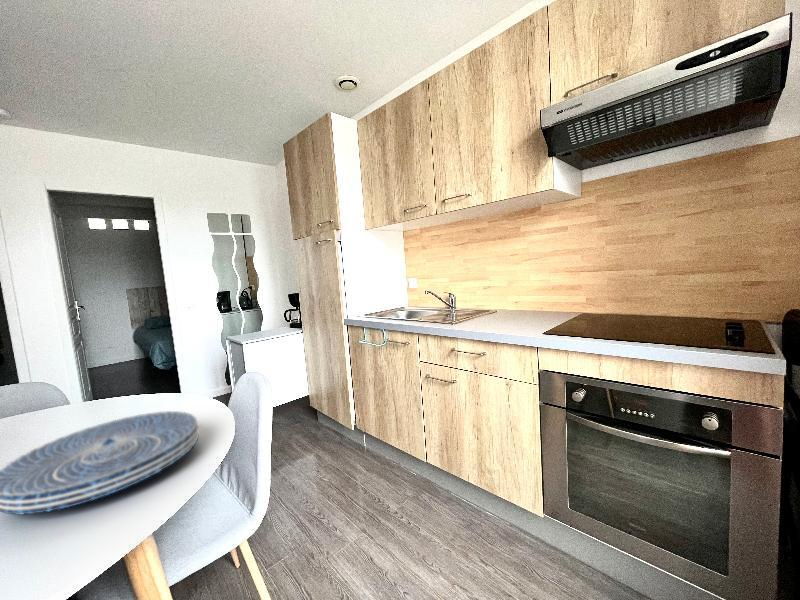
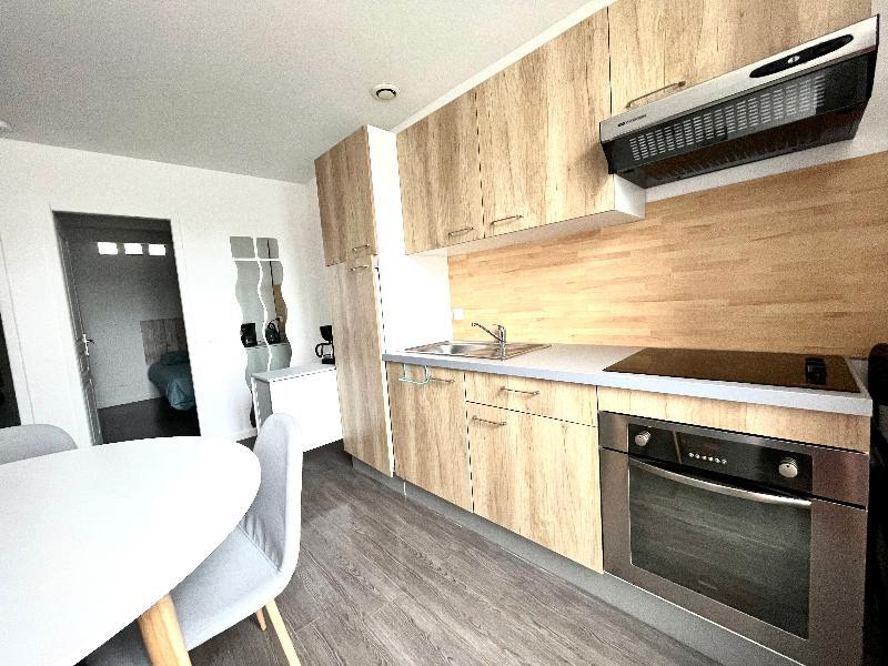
- placemat [0,410,201,516]
